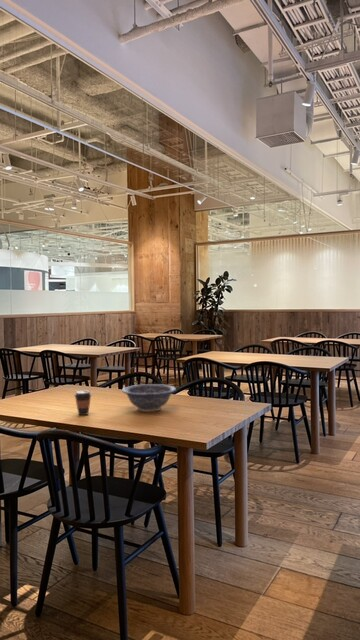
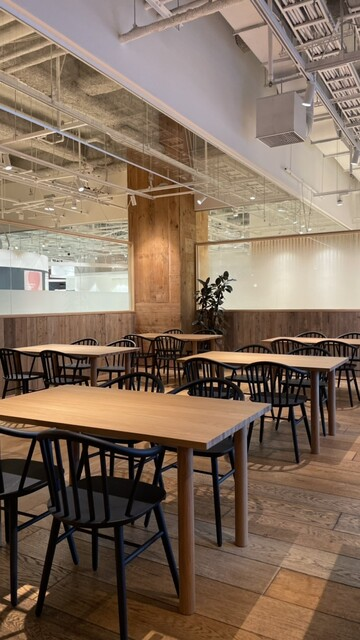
- decorative bowl [121,383,177,413]
- coffee cup [73,390,93,416]
